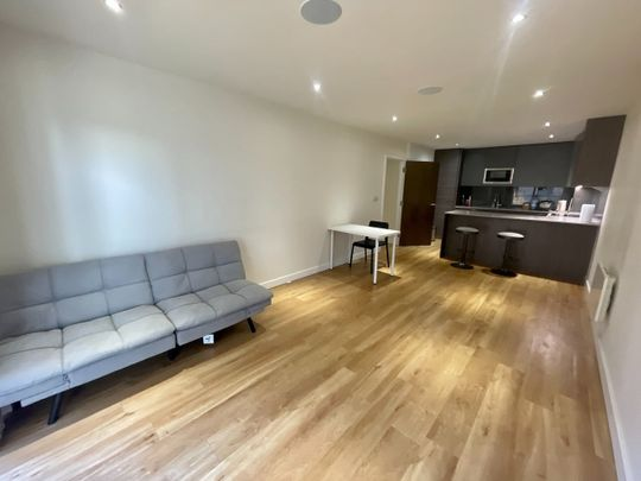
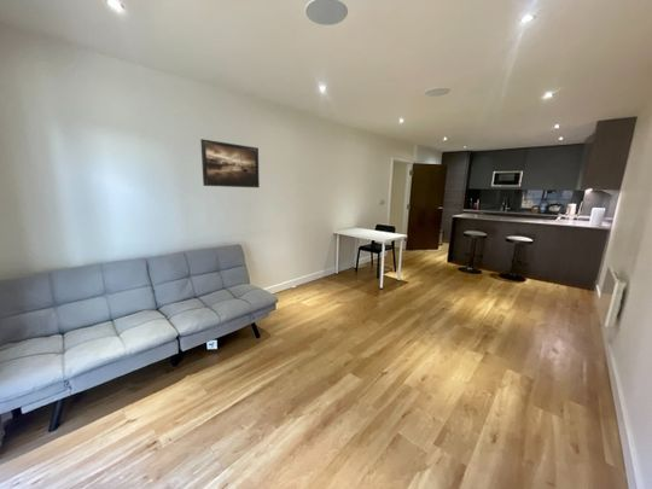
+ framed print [199,138,261,188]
